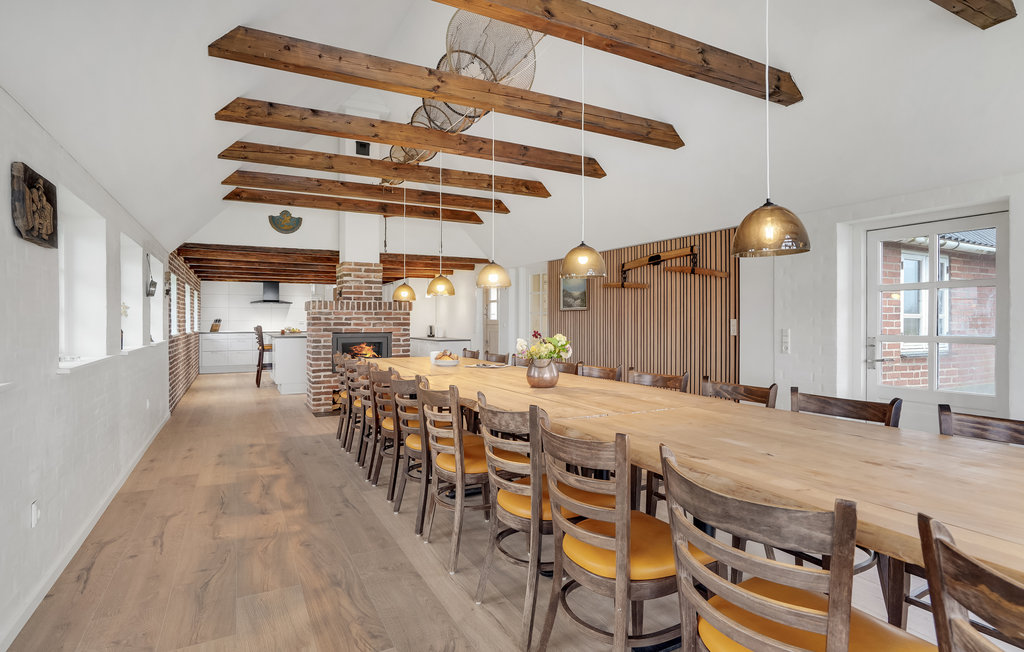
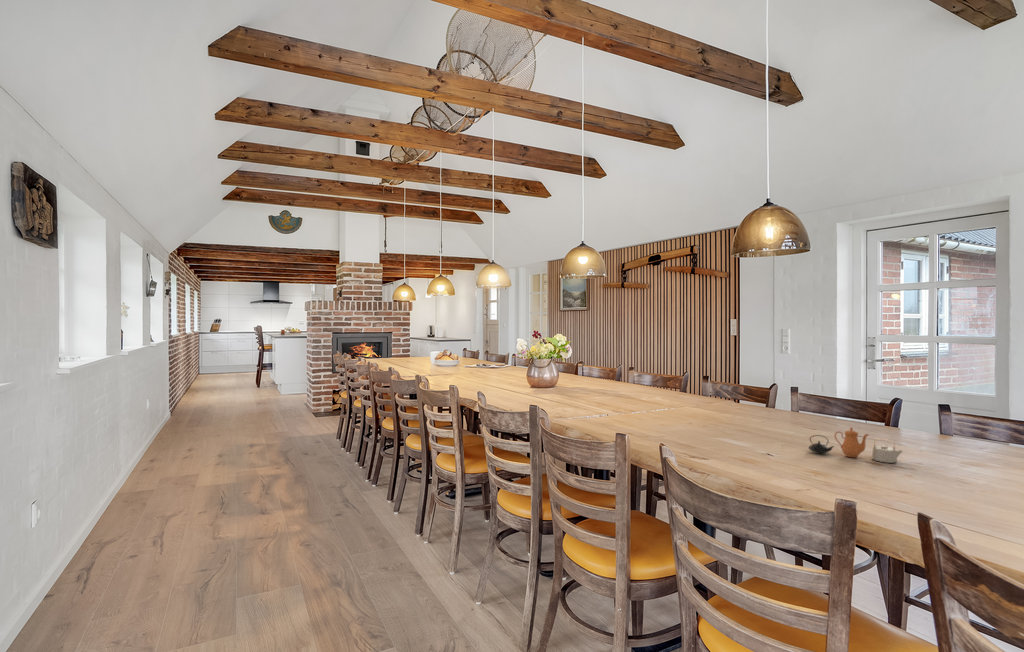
+ teapot [807,426,904,464]
